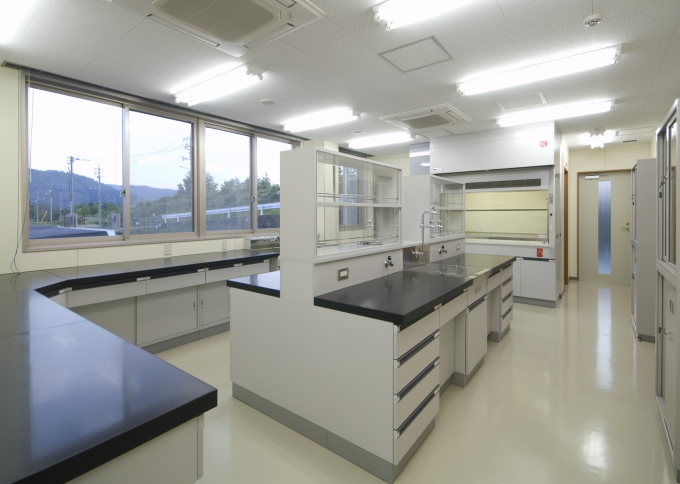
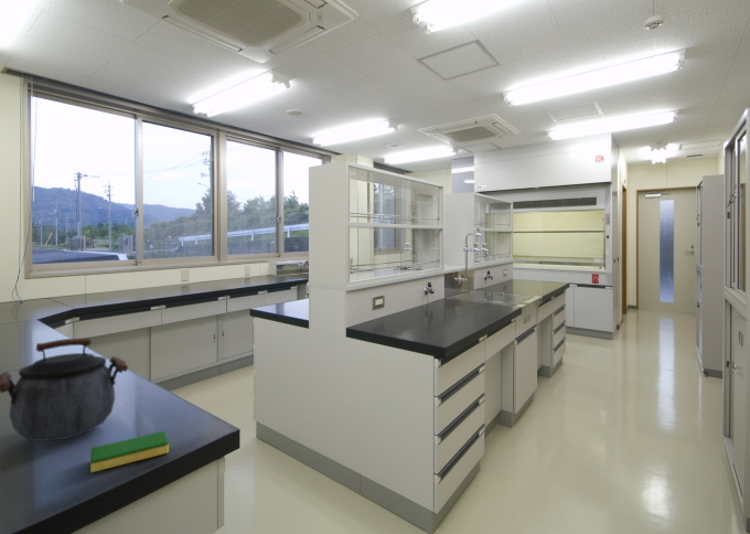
+ dish sponge [89,430,170,473]
+ kettle [0,337,129,442]
